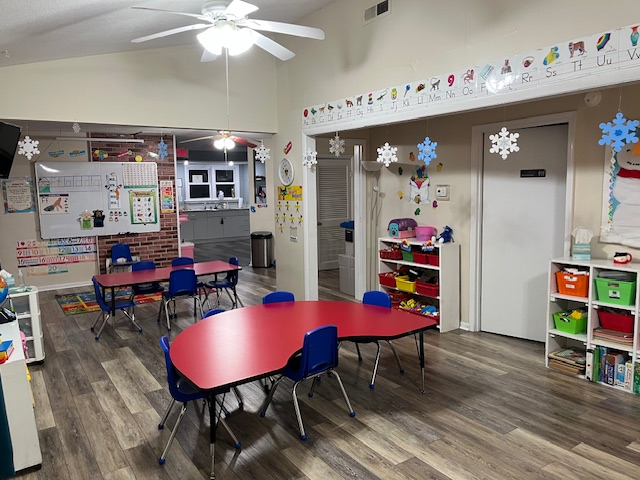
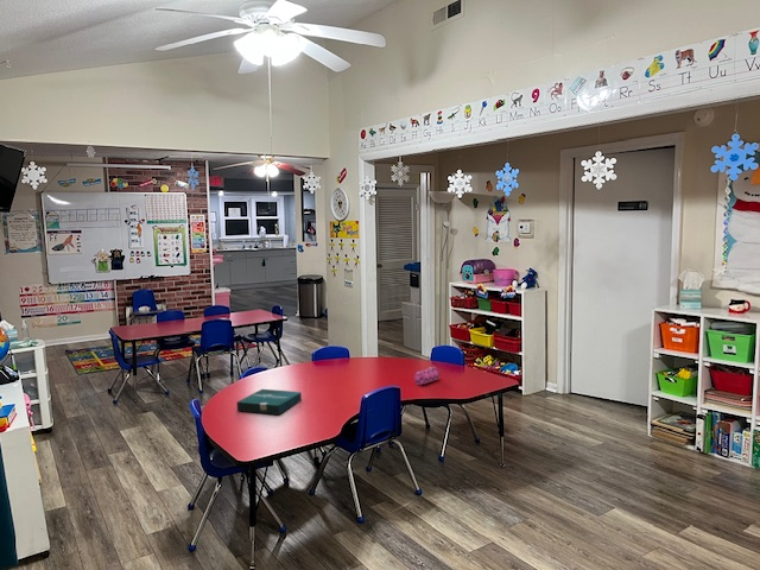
+ pencil case [413,365,441,386]
+ pizza box [235,388,303,416]
